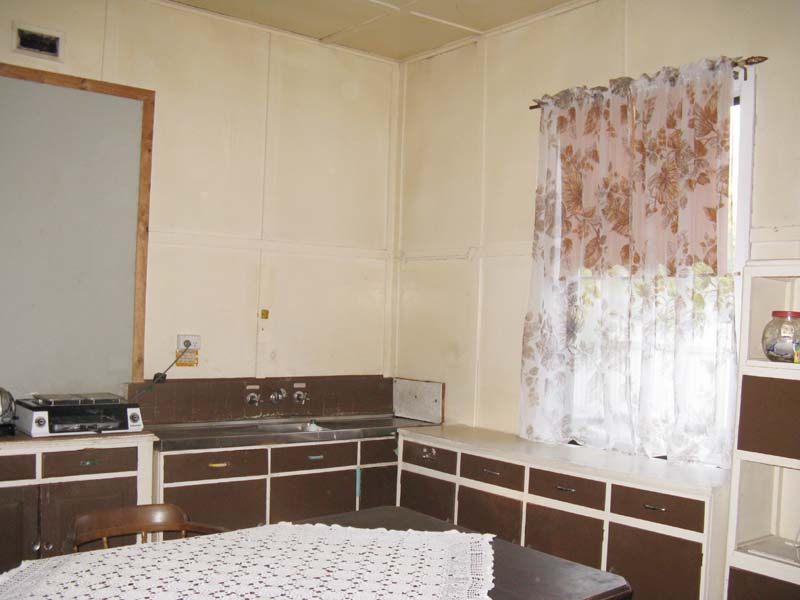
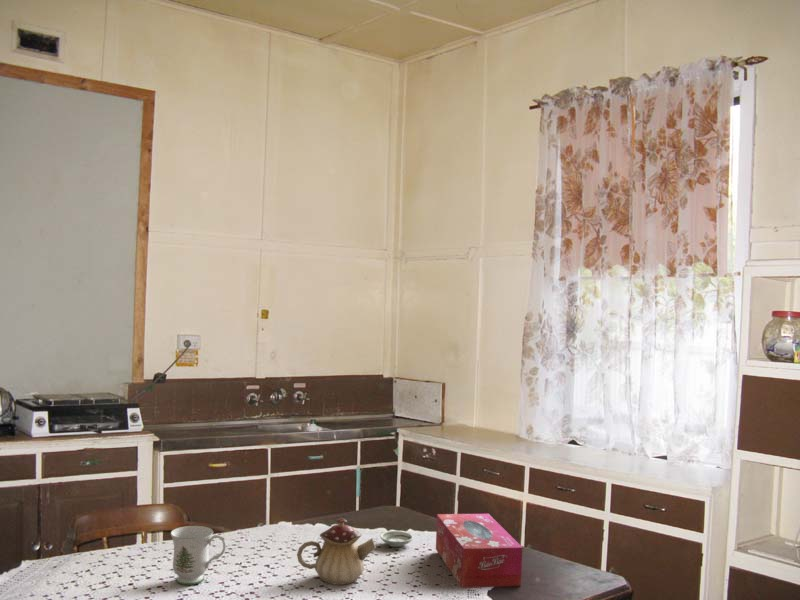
+ saucer [379,530,414,548]
+ teapot [296,517,377,586]
+ tissue box [435,513,524,589]
+ mug [170,525,227,586]
